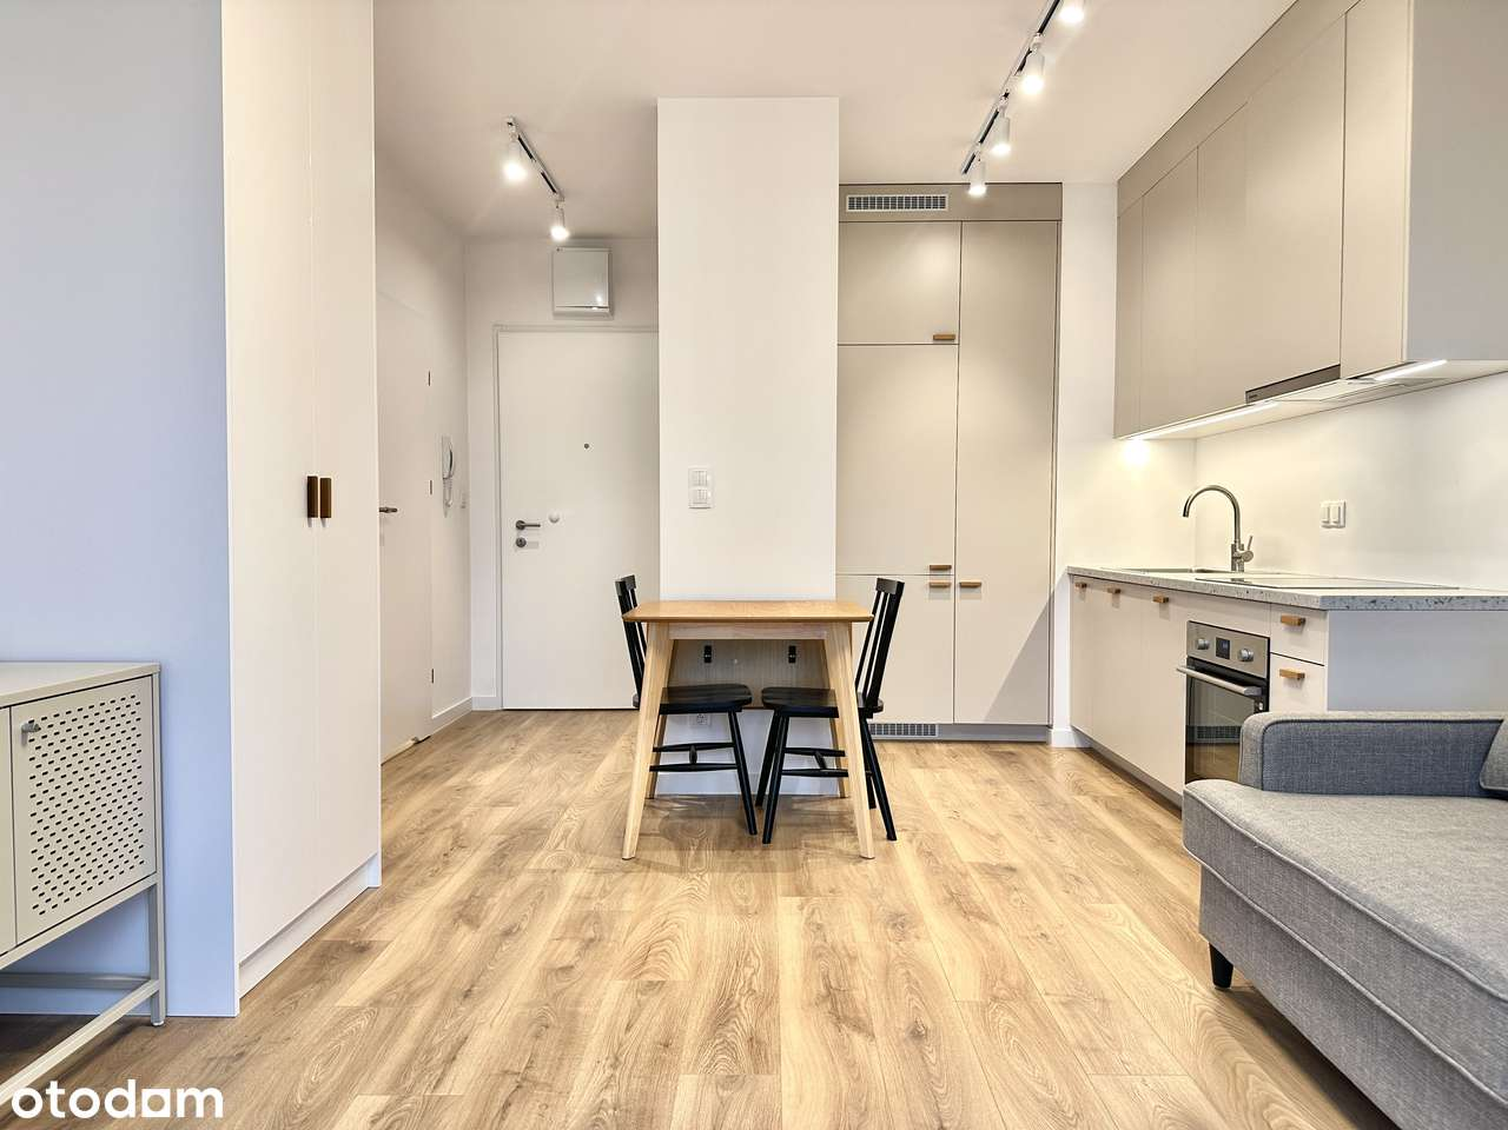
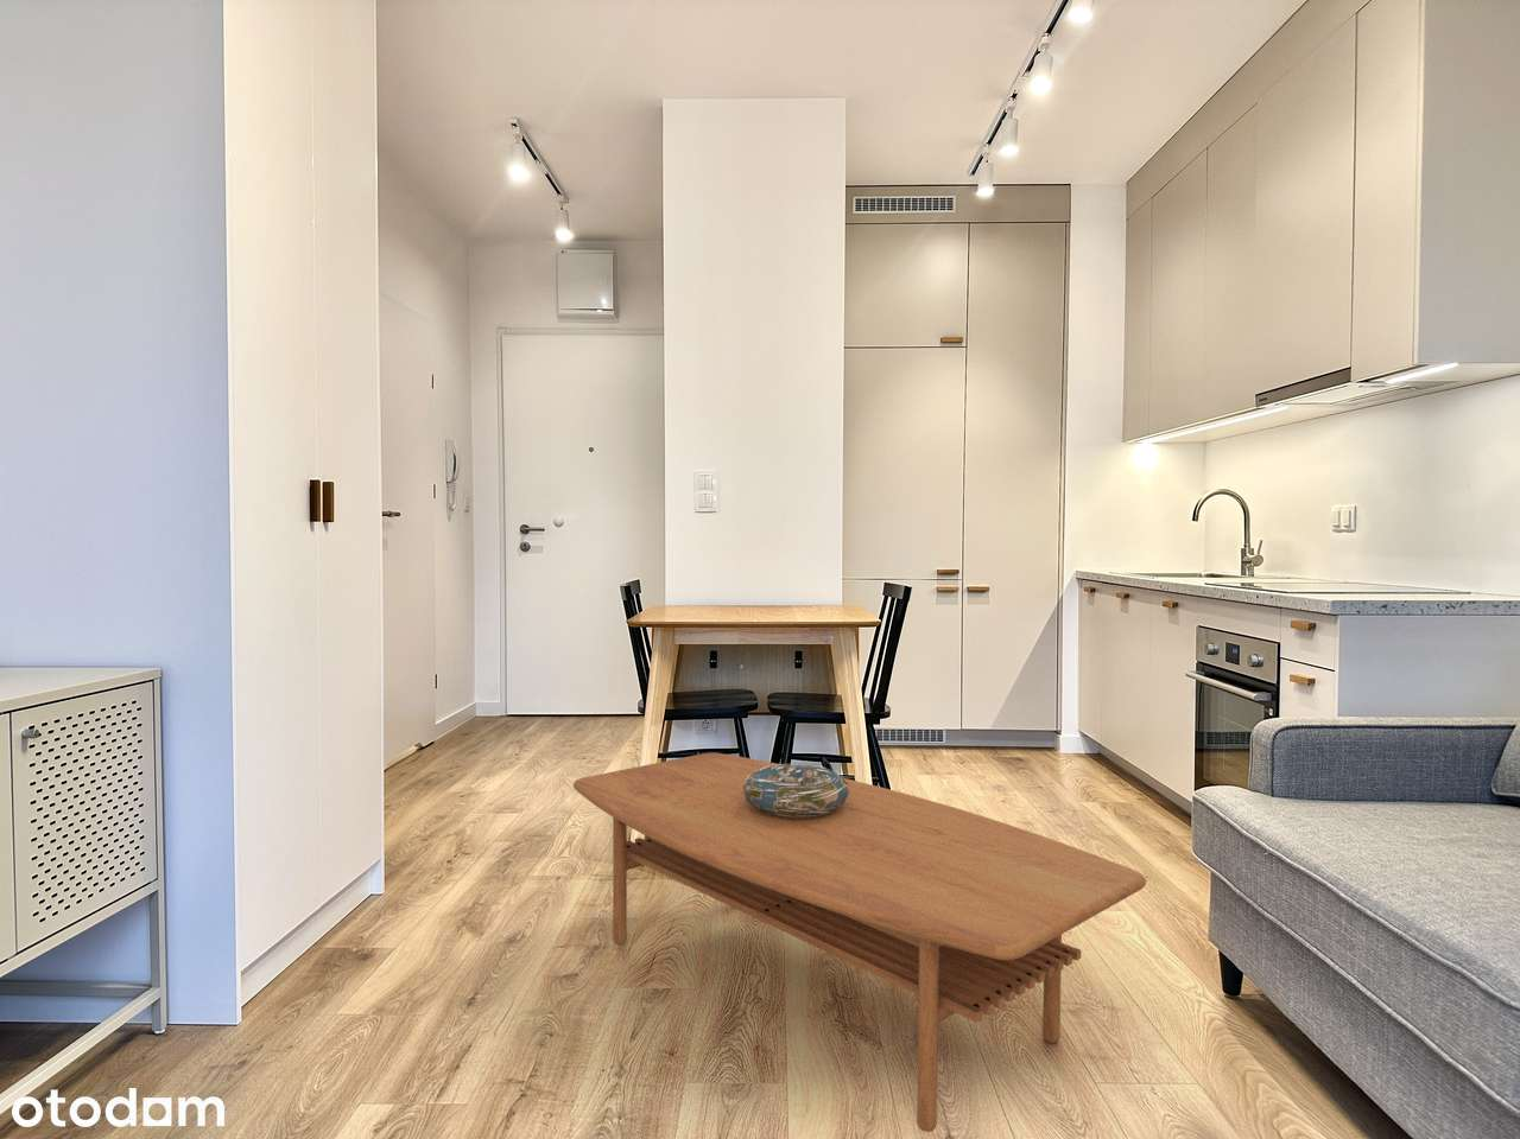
+ decorative bowl [743,763,850,817]
+ coffee table [572,753,1147,1133]
